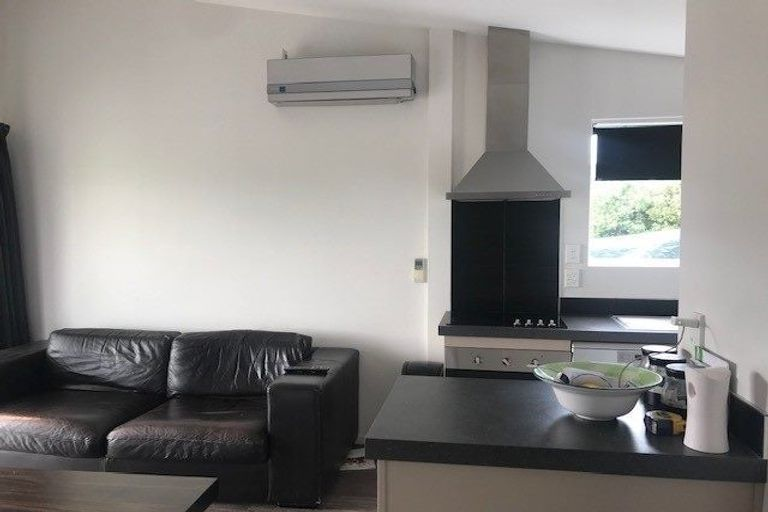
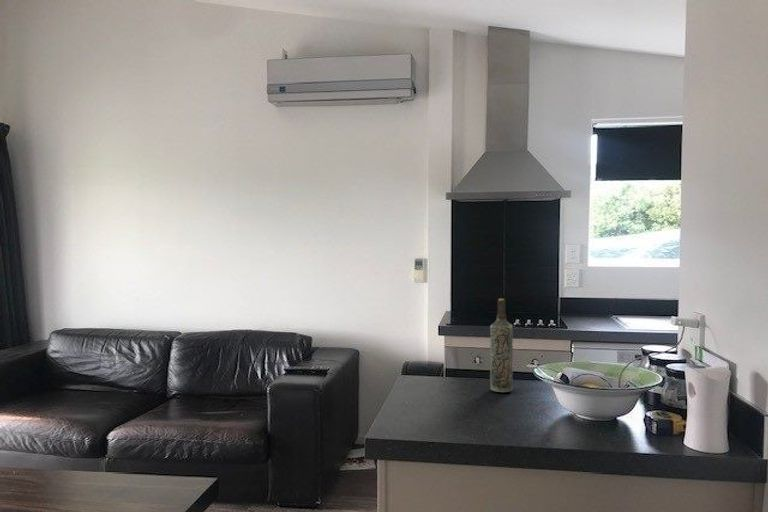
+ bottle [489,298,514,393]
